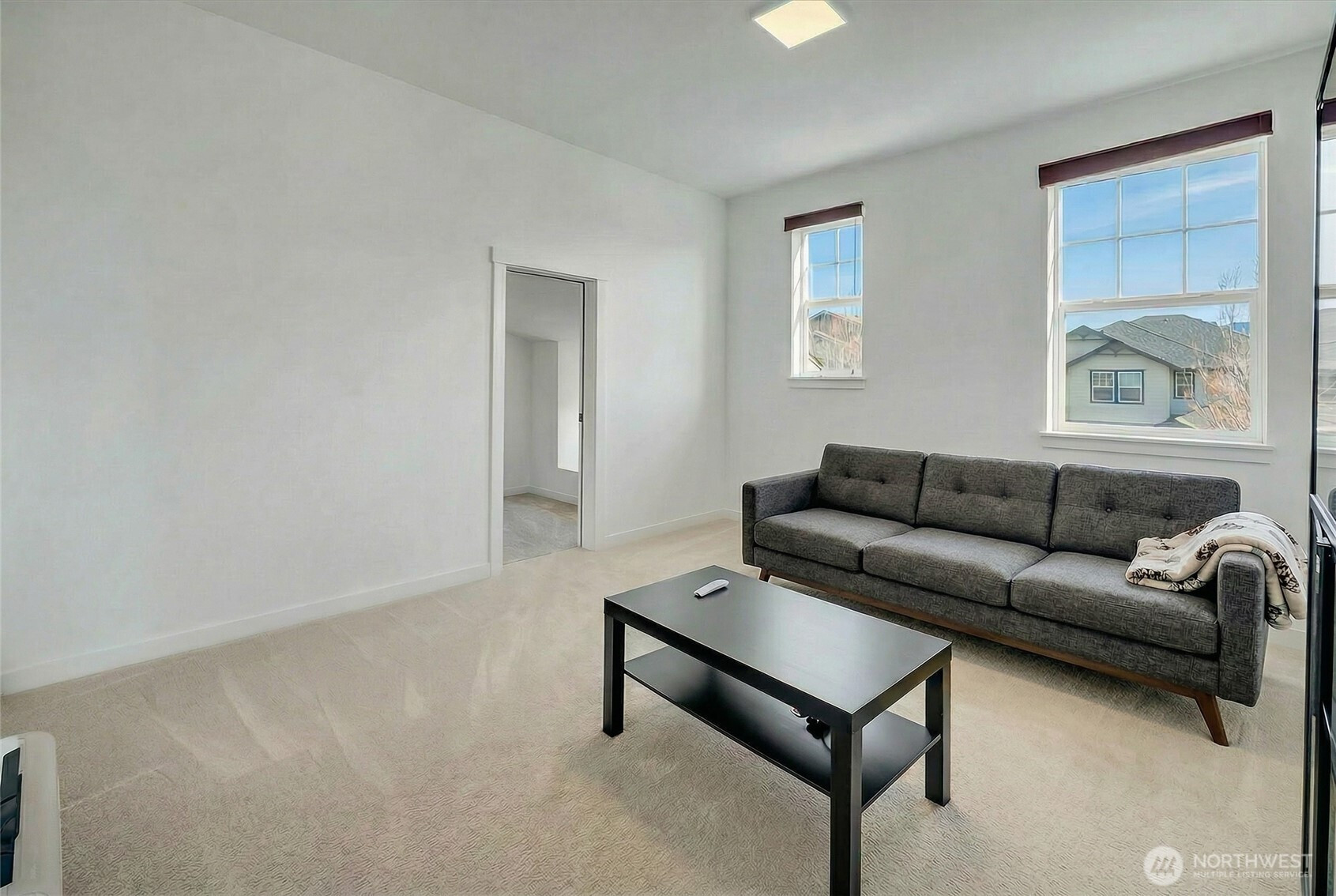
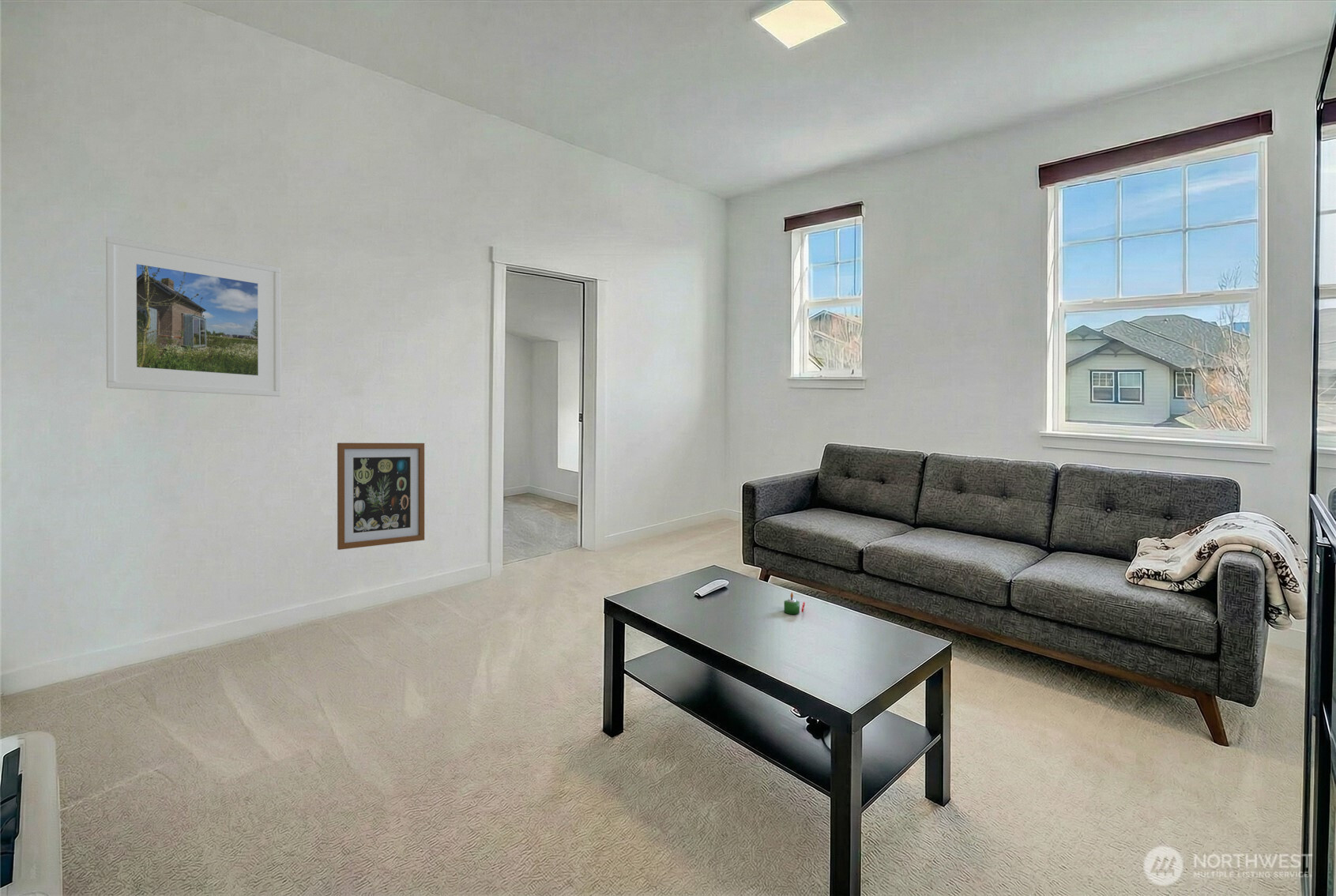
+ wall art [337,442,425,551]
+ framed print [105,235,282,397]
+ candle [783,592,806,615]
